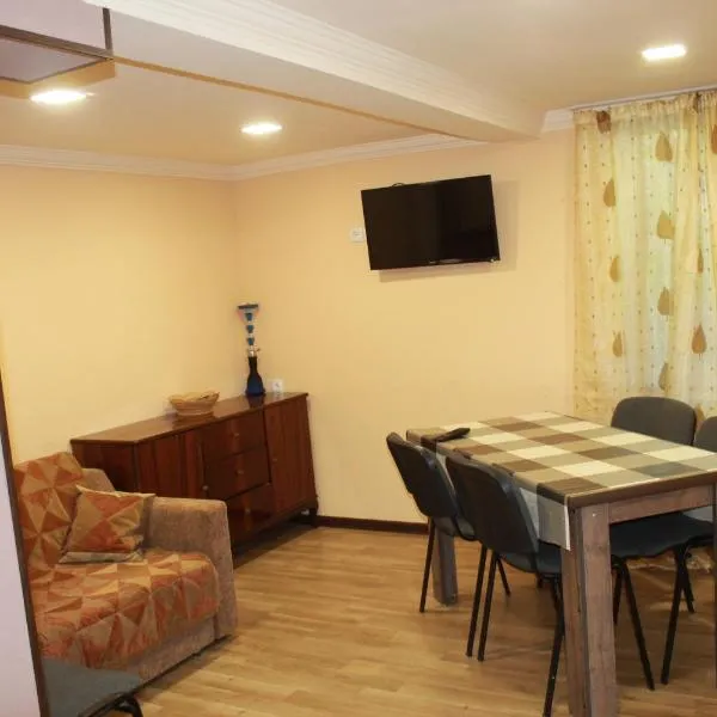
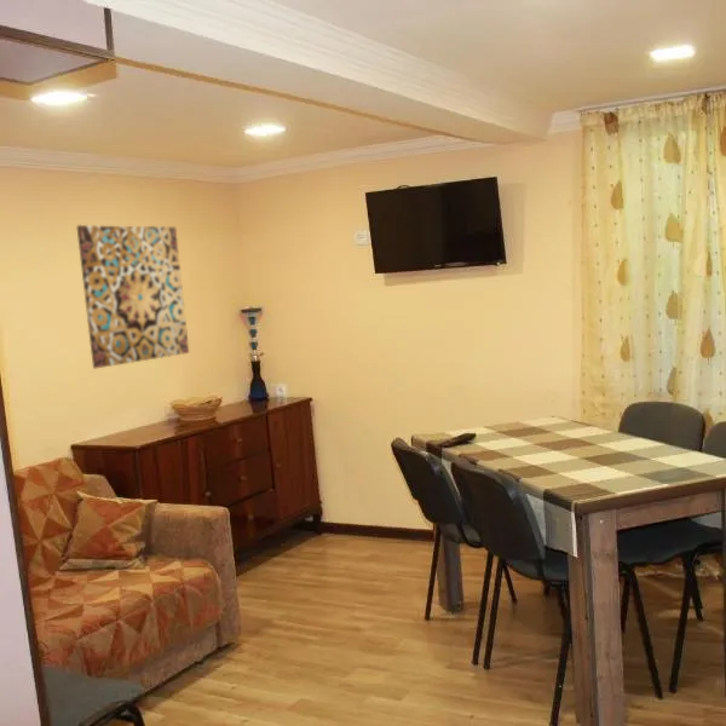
+ wall art [75,224,190,370]
